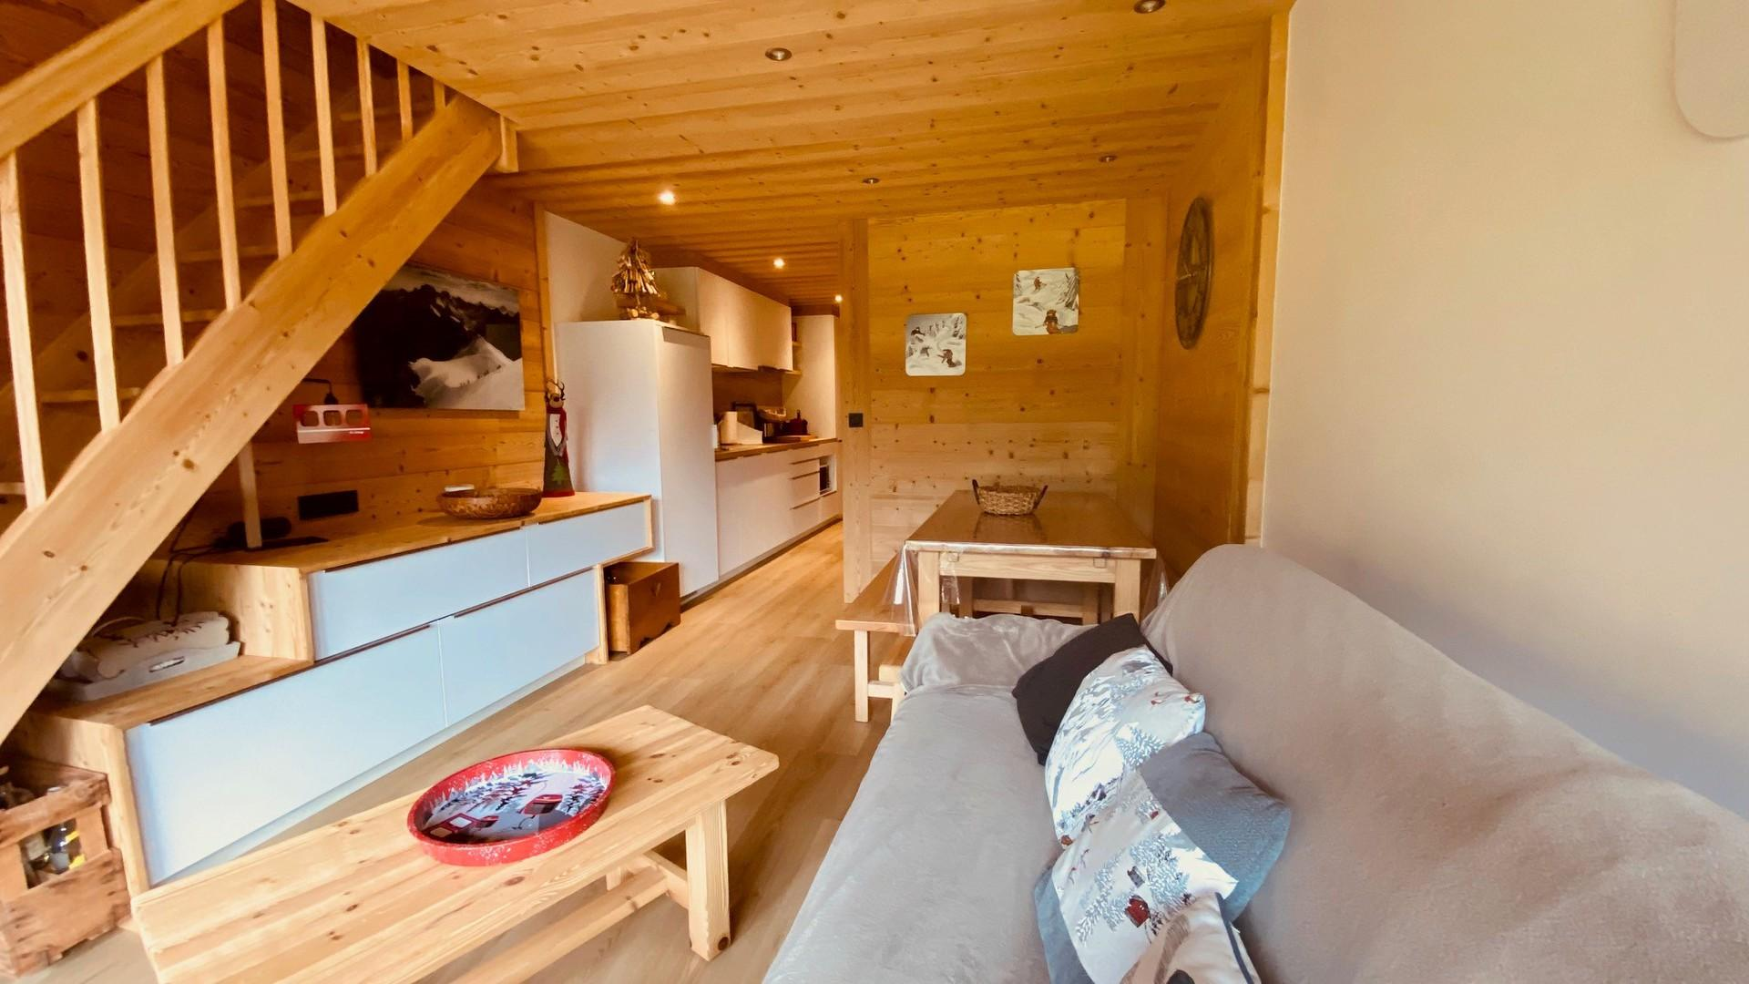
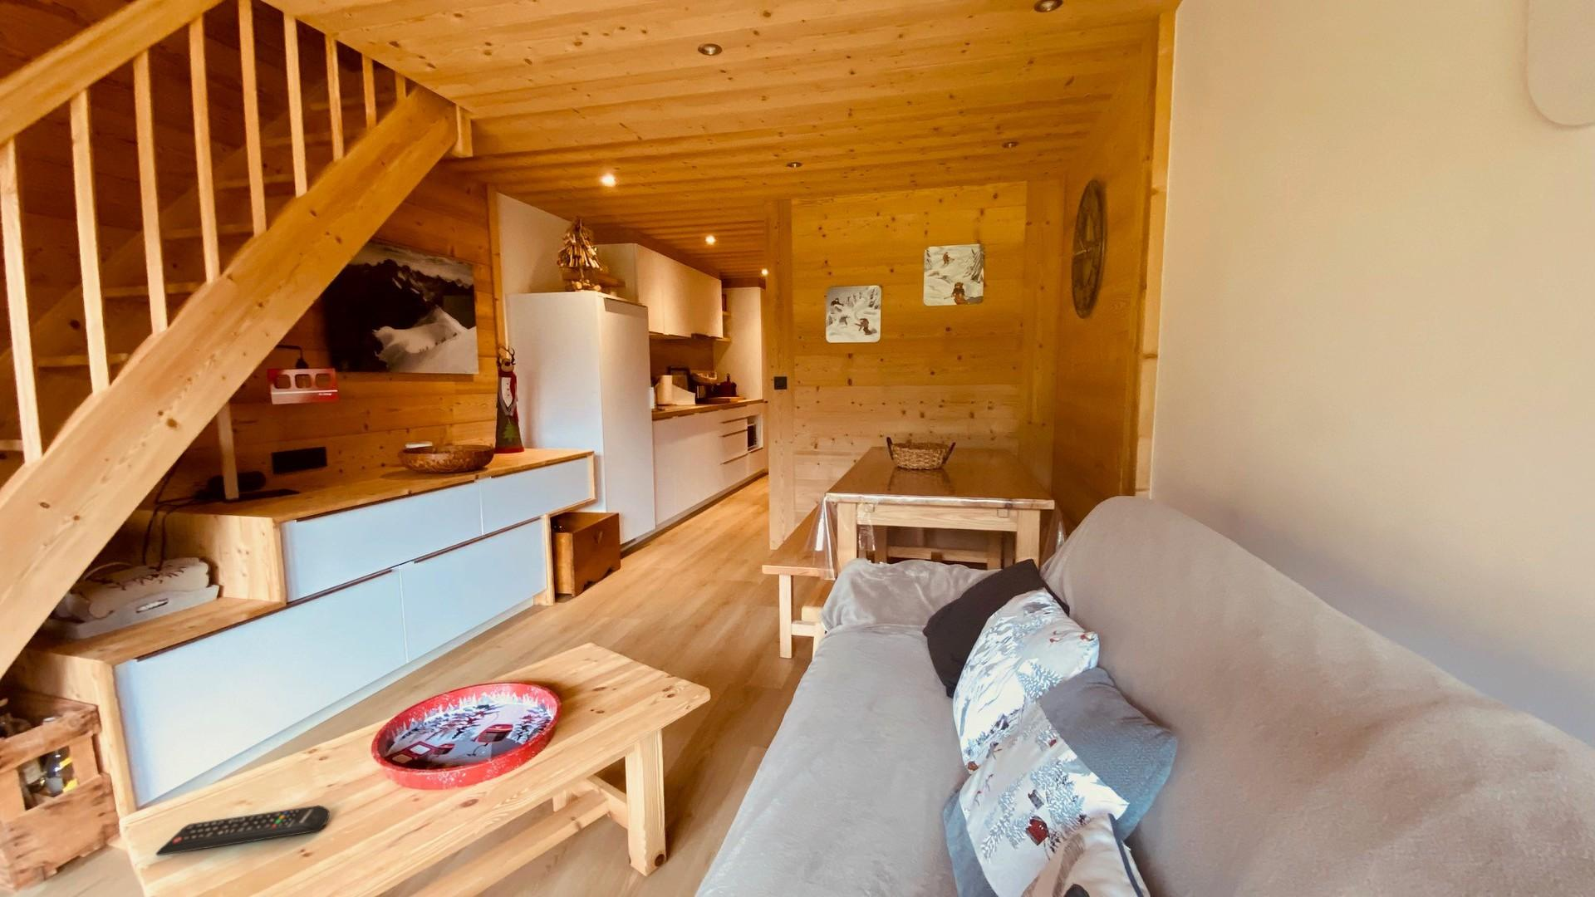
+ remote control [154,805,331,856]
